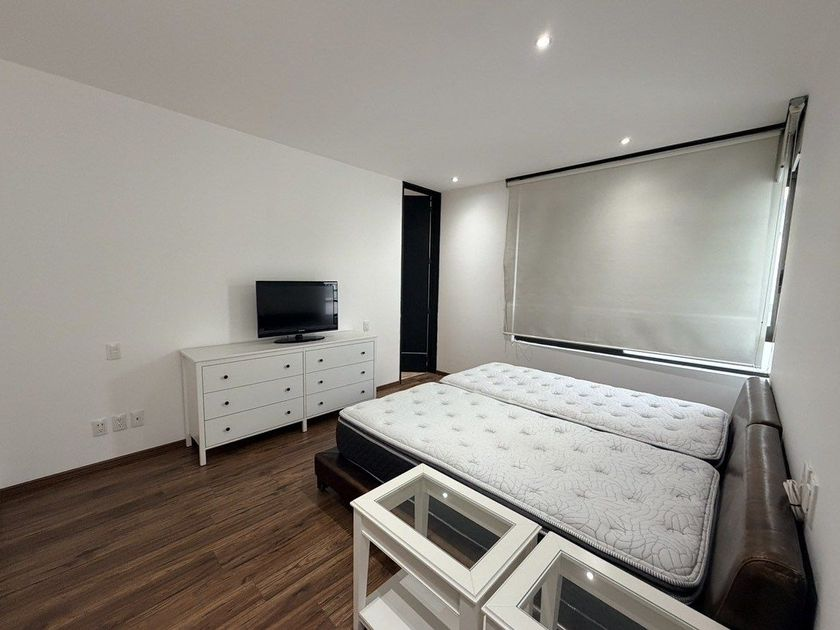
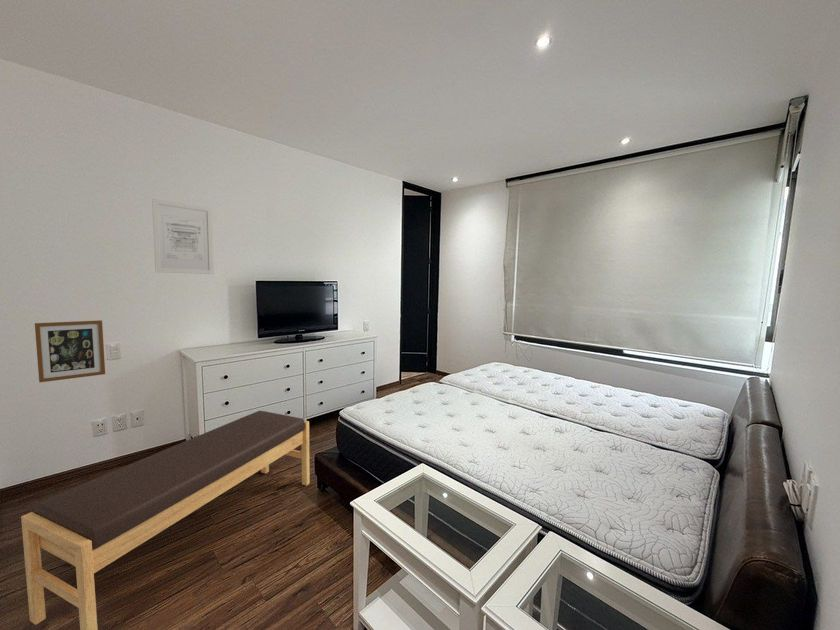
+ bench [20,410,311,630]
+ wall art [151,198,215,275]
+ wall art [34,319,106,384]
